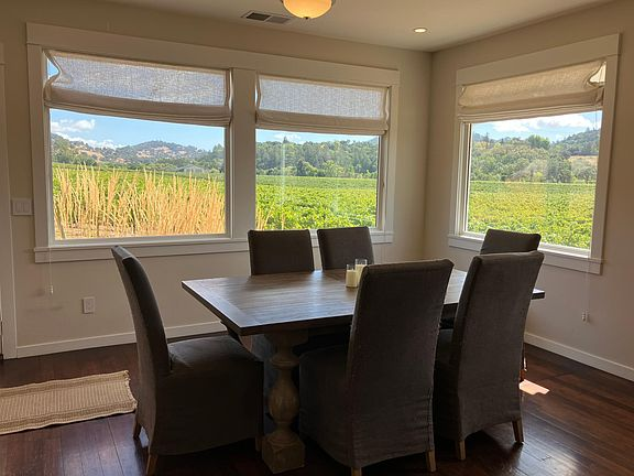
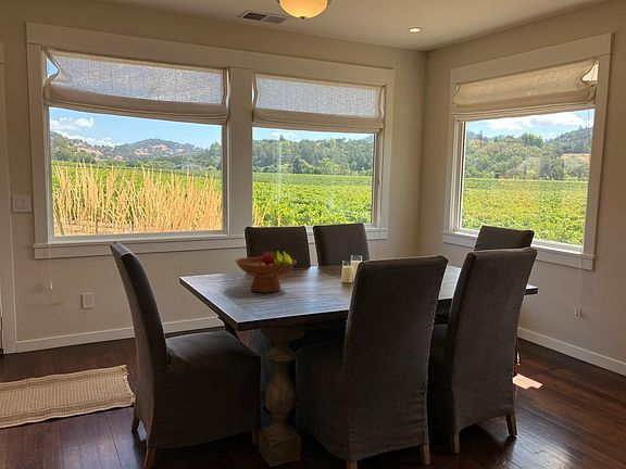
+ fruit bowl [235,246,298,293]
